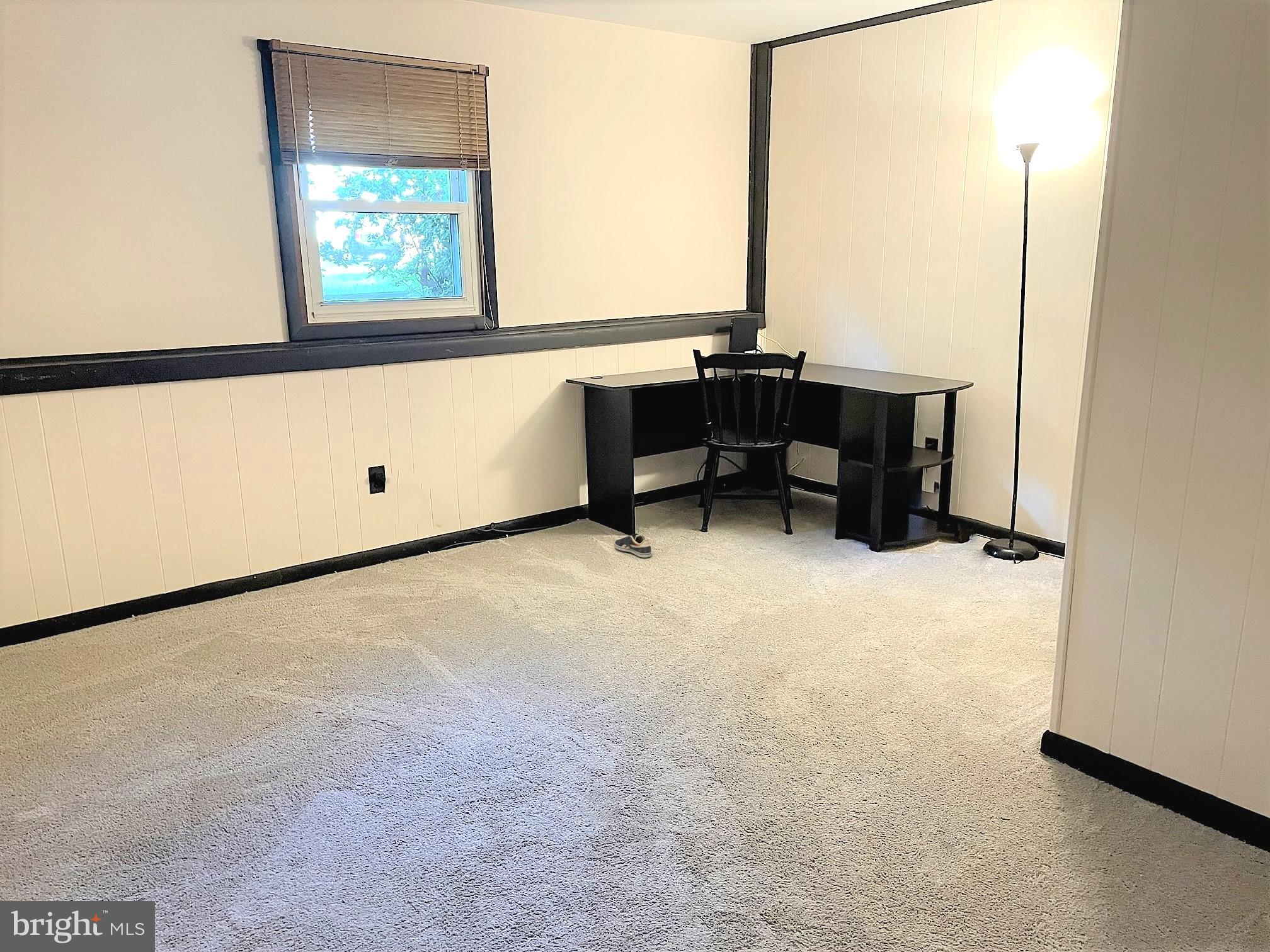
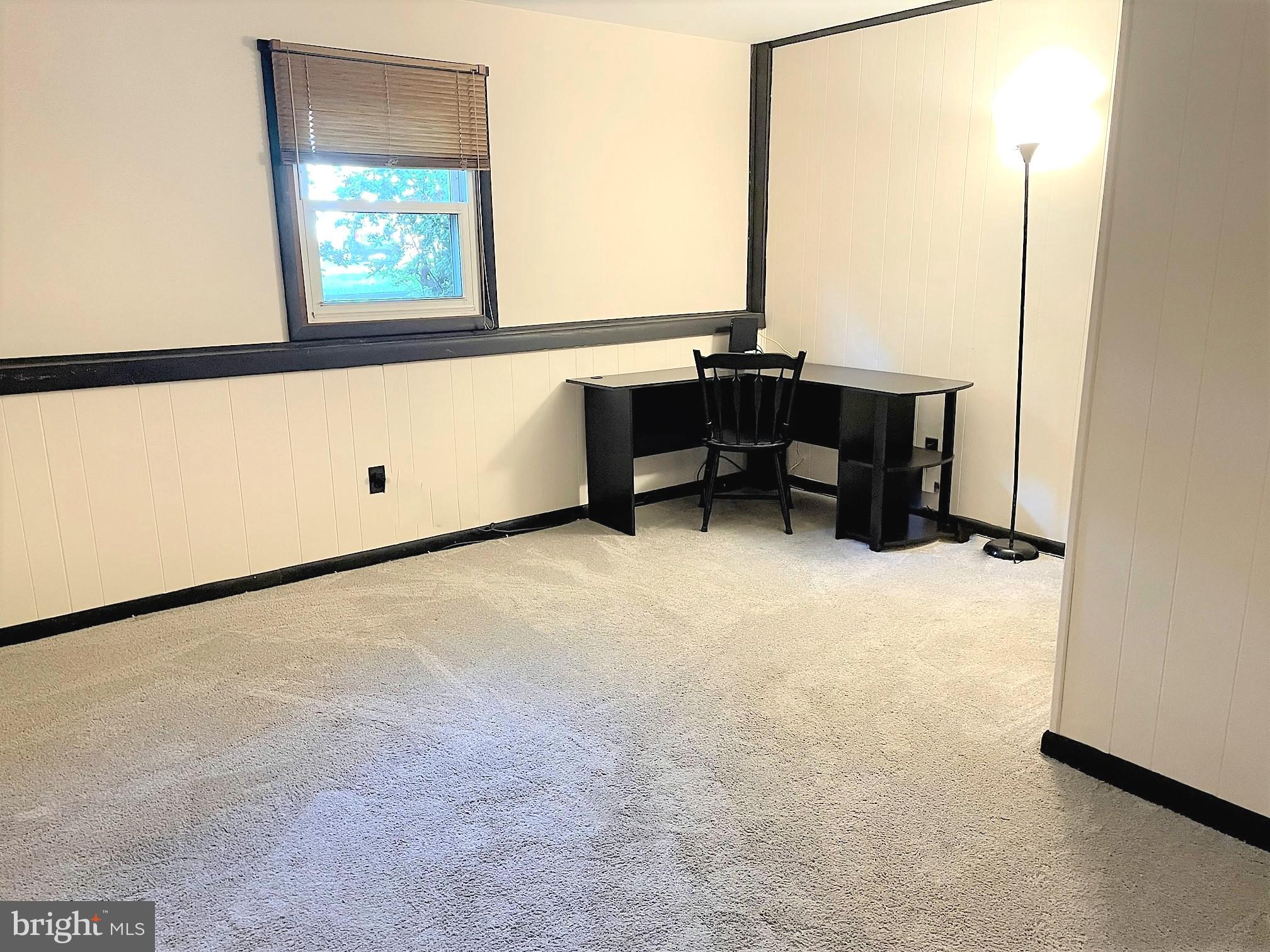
- sneaker [614,533,652,558]
